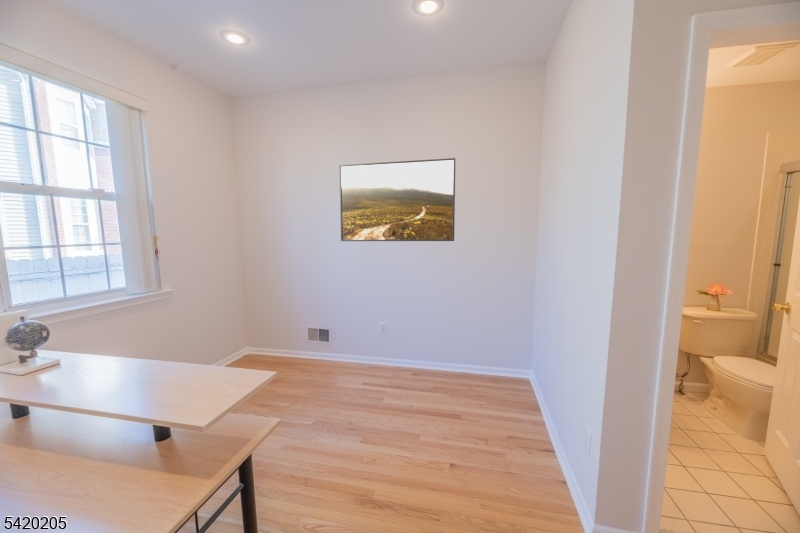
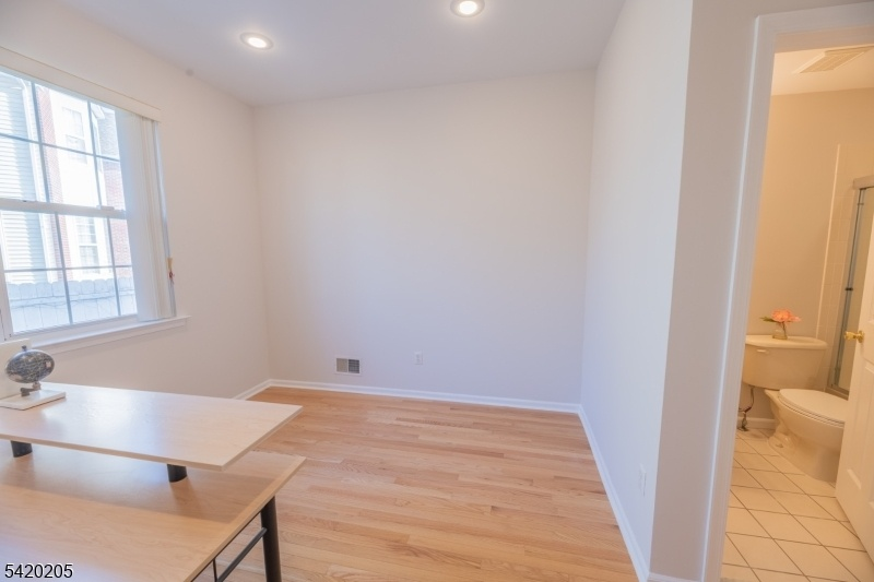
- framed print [338,157,456,242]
